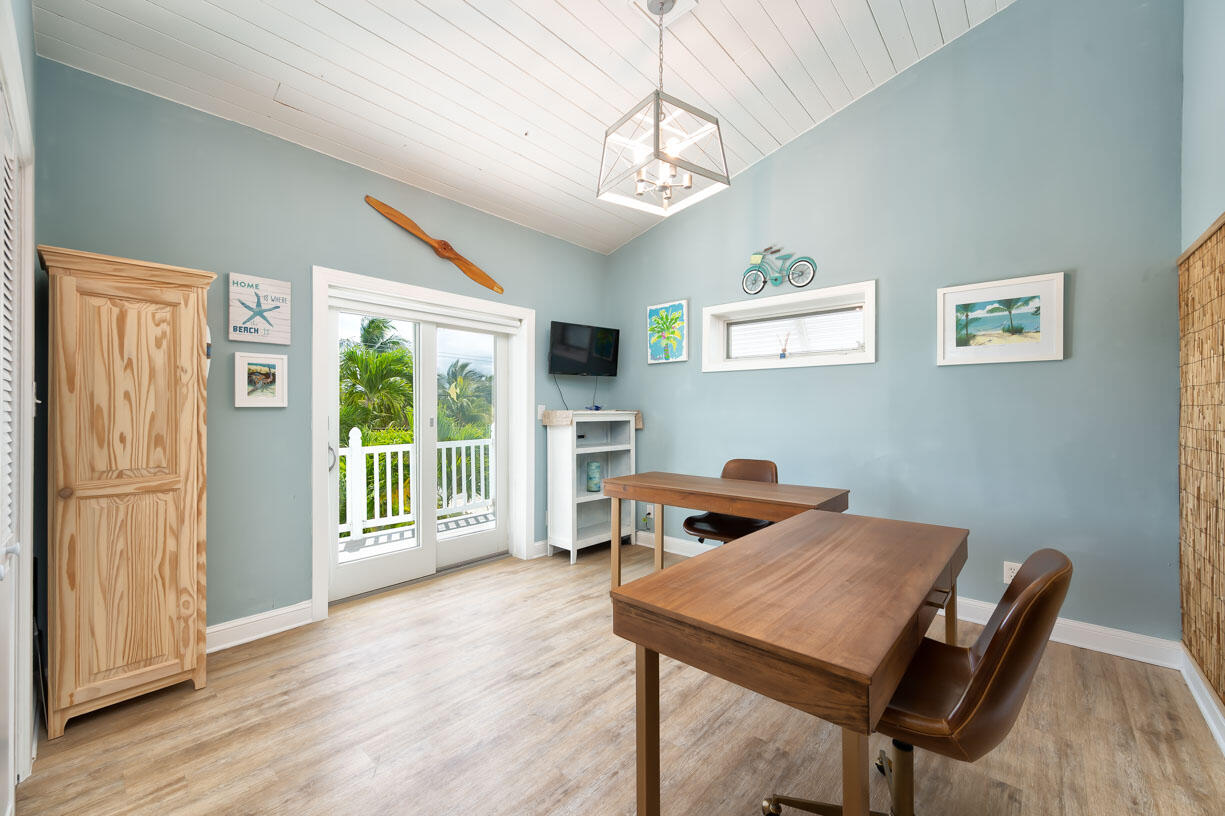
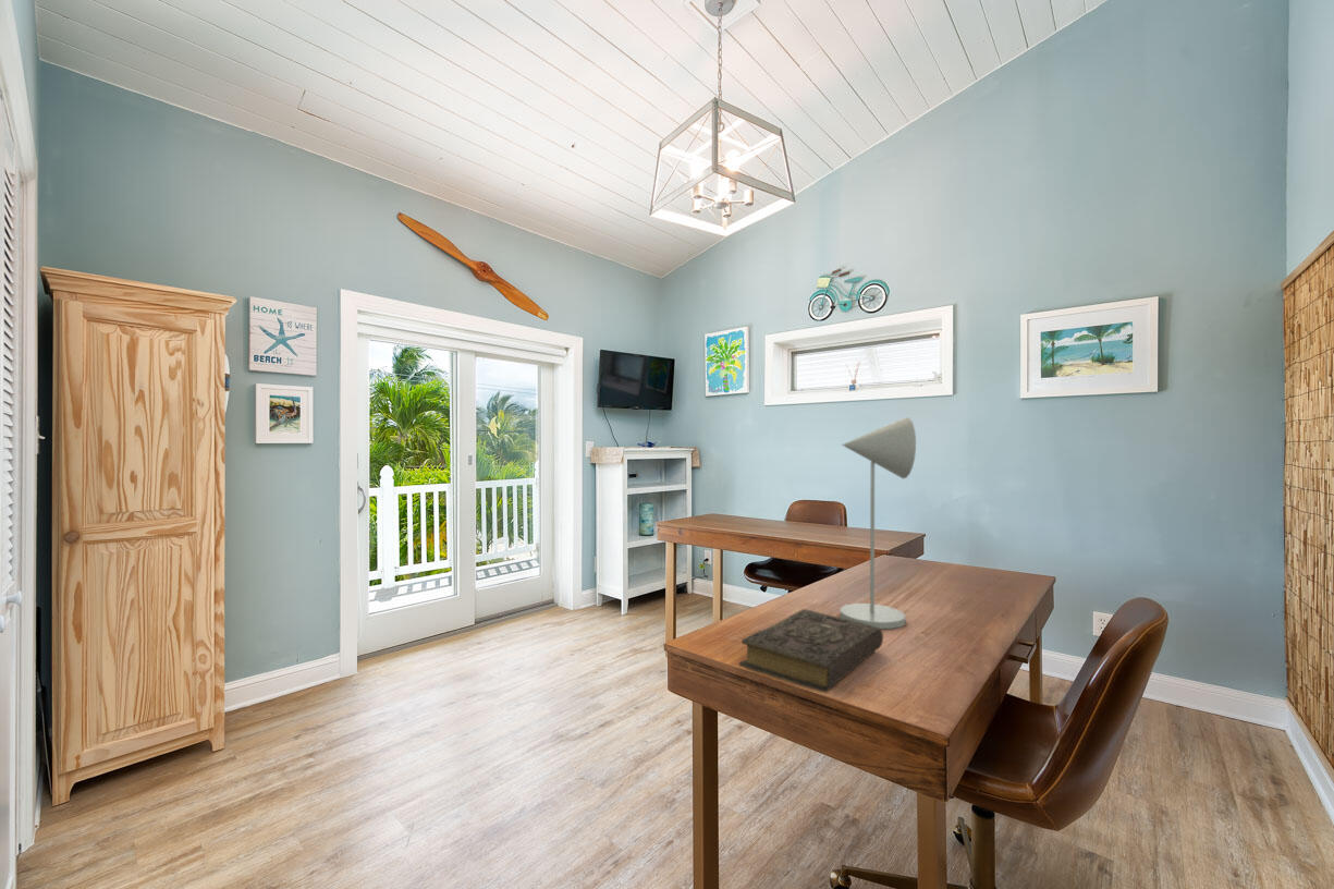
+ book [737,608,884,694]
+ desk lamp [839,416,917,630]
